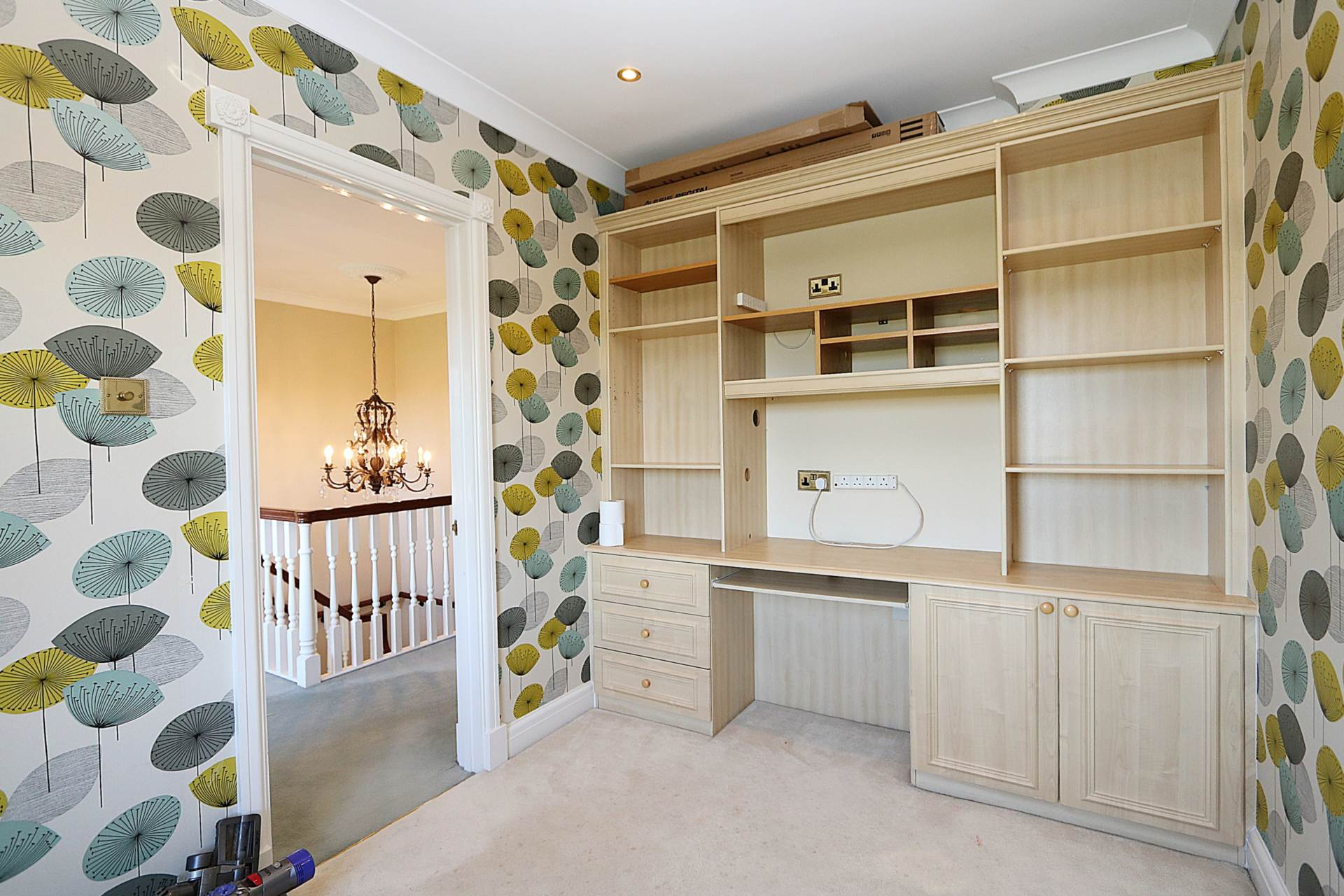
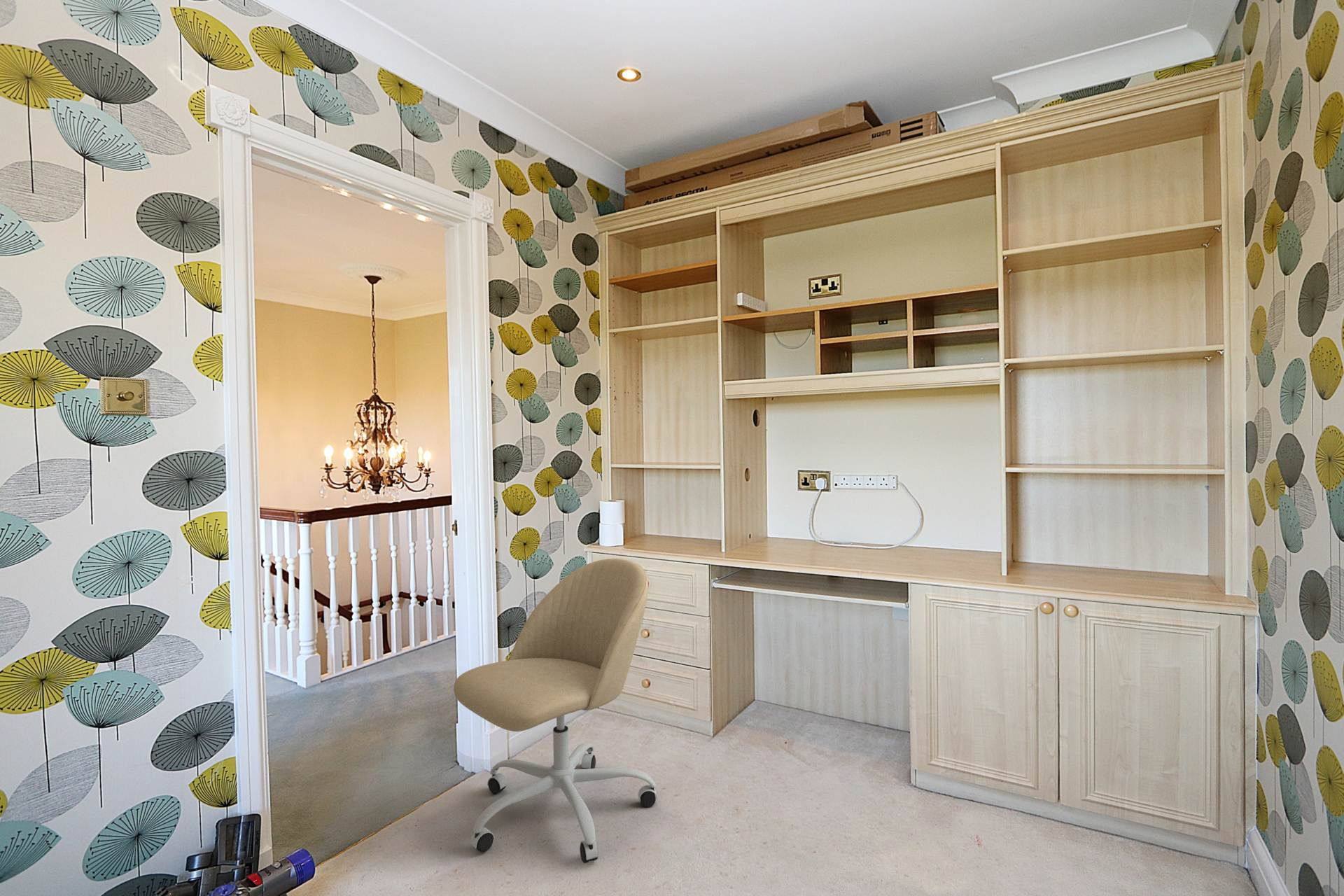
+ office chair [453,558,658,864]
